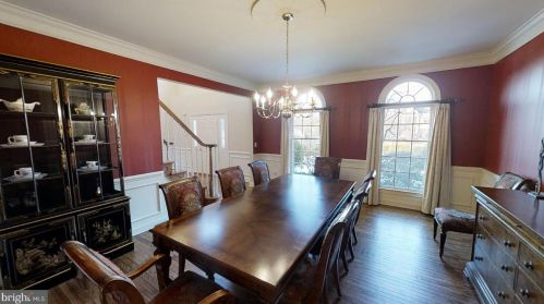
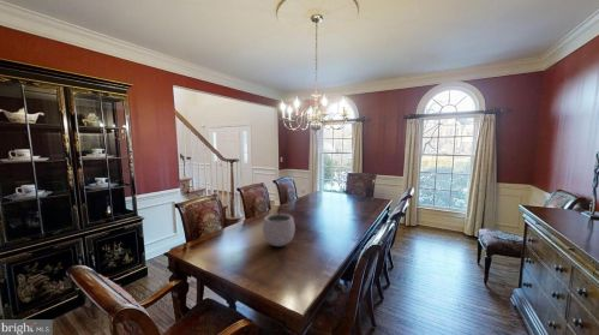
+ plant pot [262,207,296,247]
